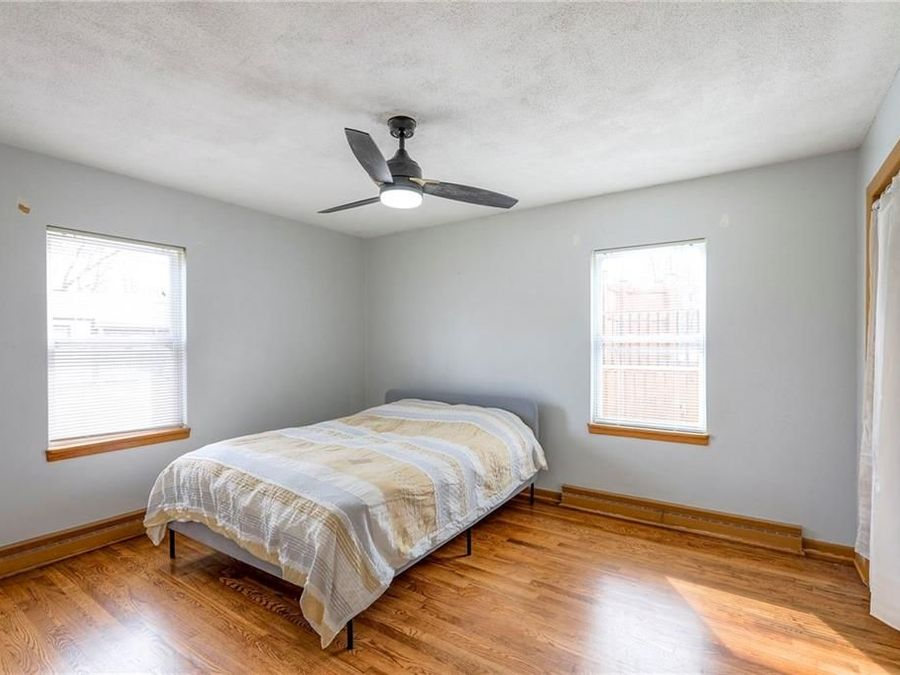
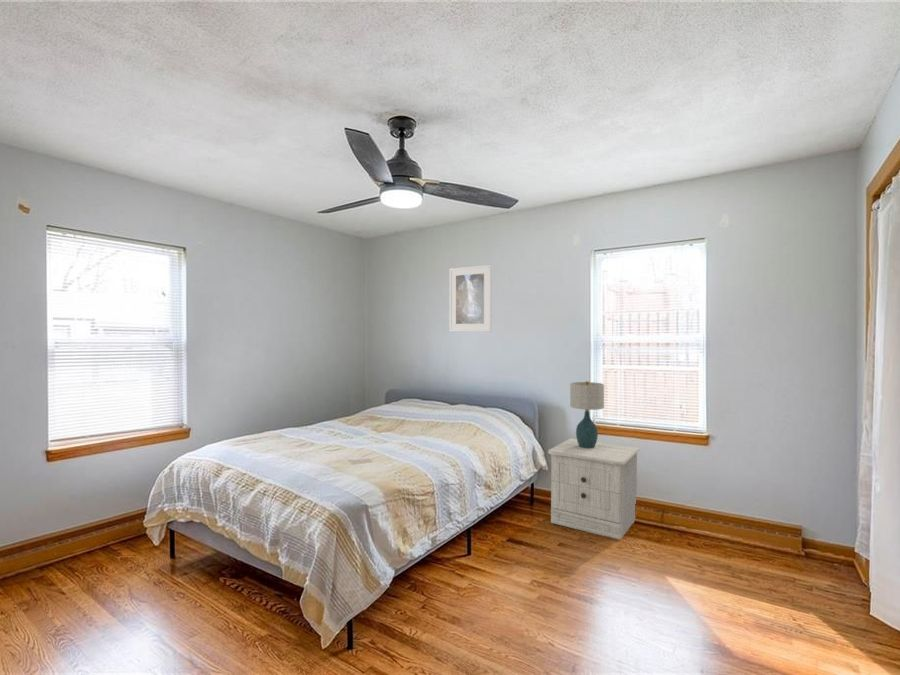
+ nightstand [547,437,641,540]
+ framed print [448,264,493,333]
+ table lamp [569,380,605,448]
